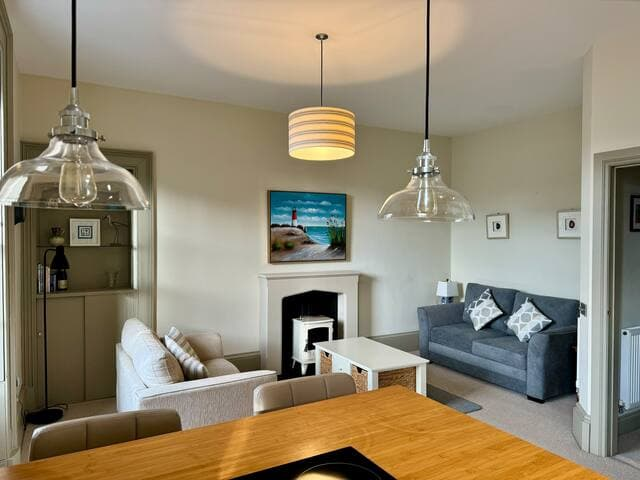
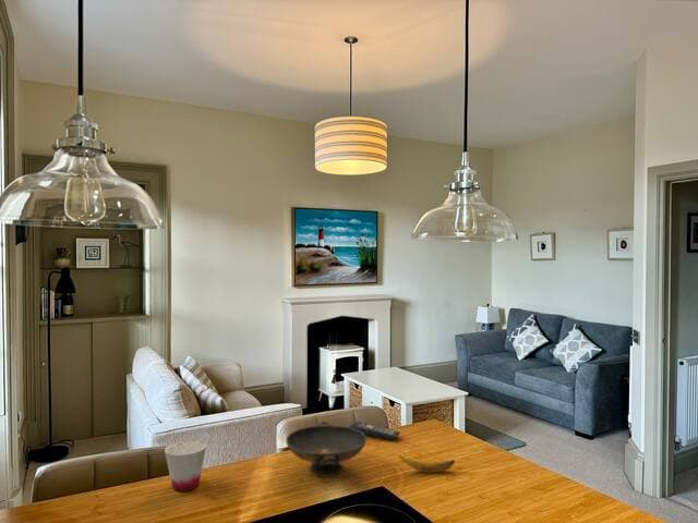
+ cup [164,439,207,492]
+ banana [398,454,456,474]
+ remote control [348,421,401,441]
+ decorative bowl [285,421,368,478]
